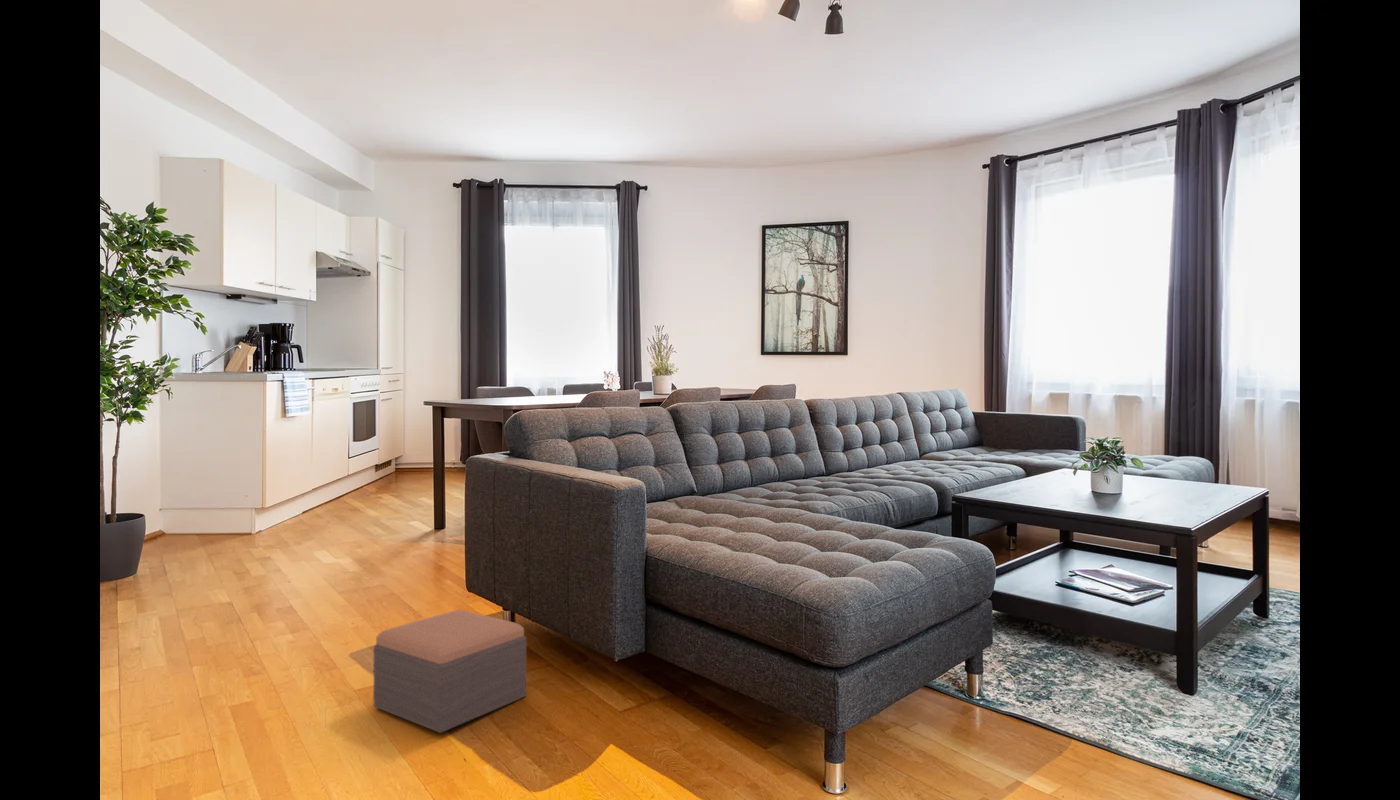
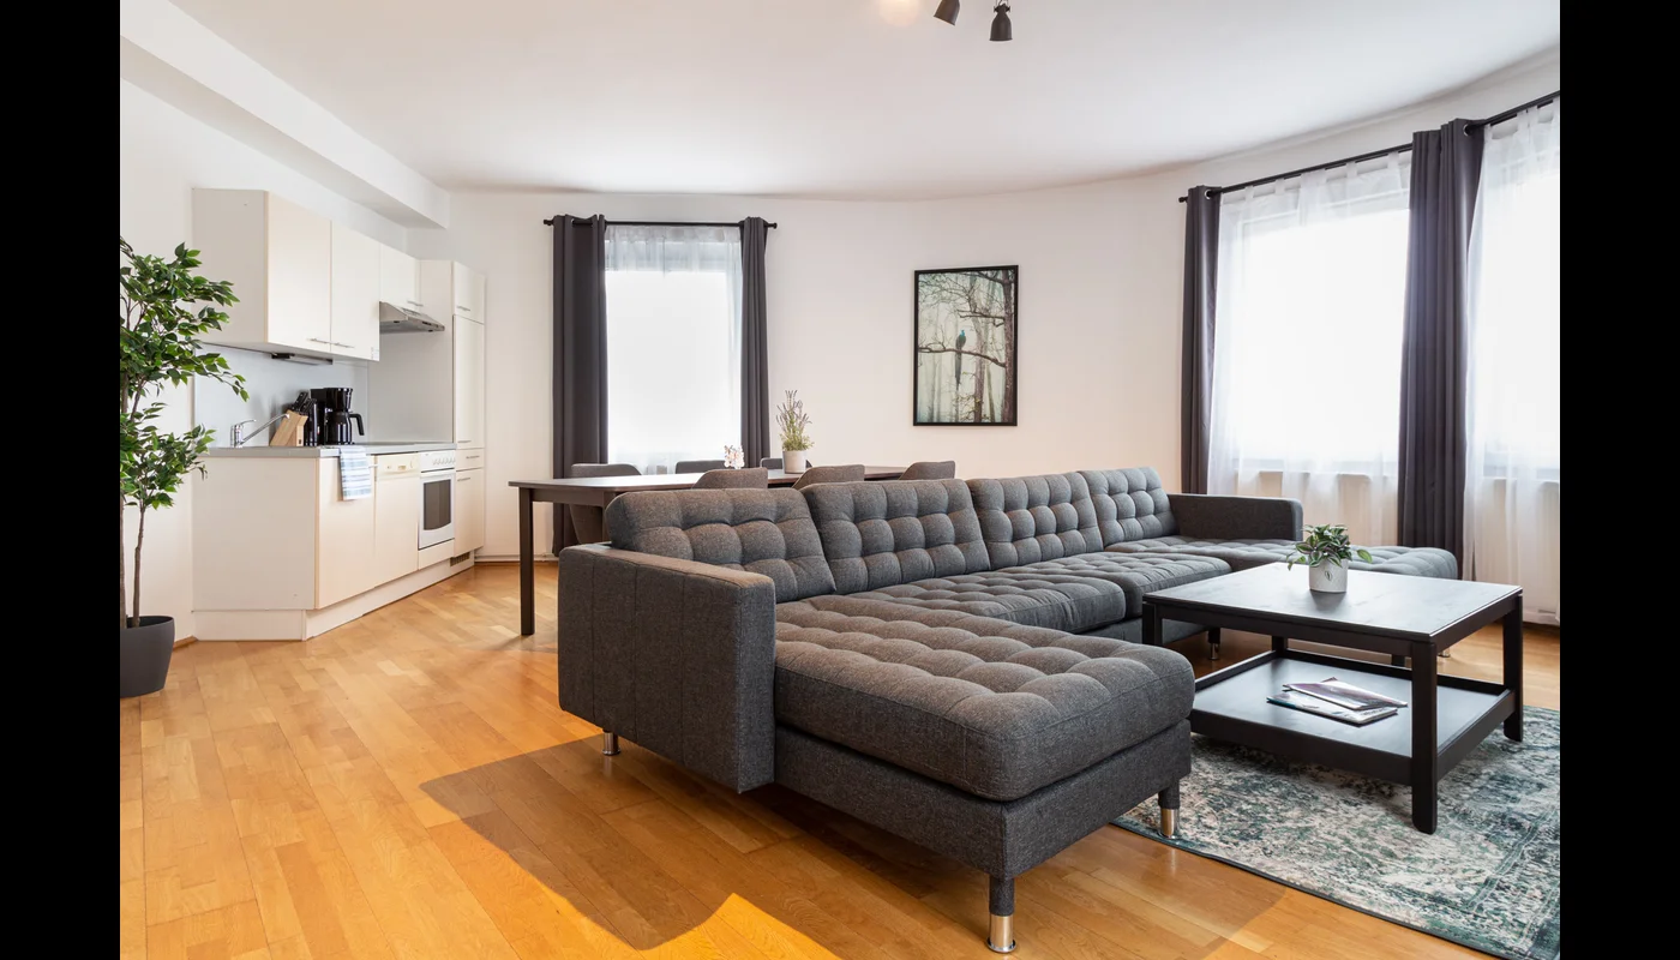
- footstool [373,609,527,734]
